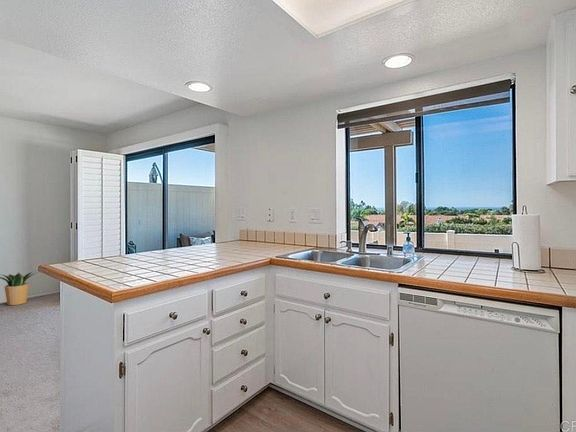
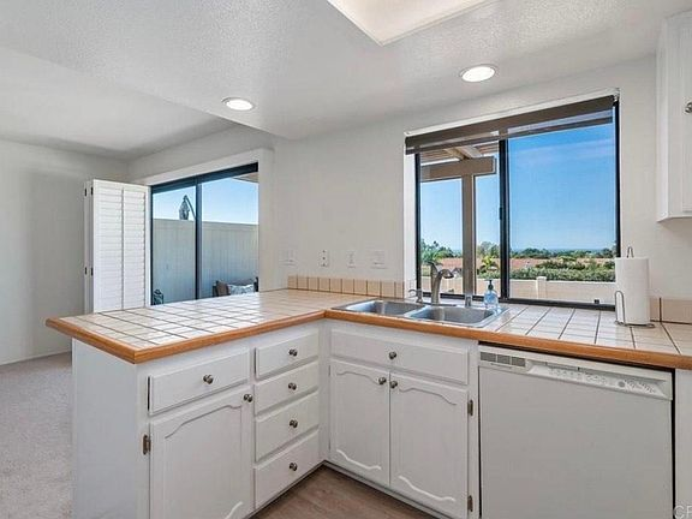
- potted plant [0,270,39,306]
